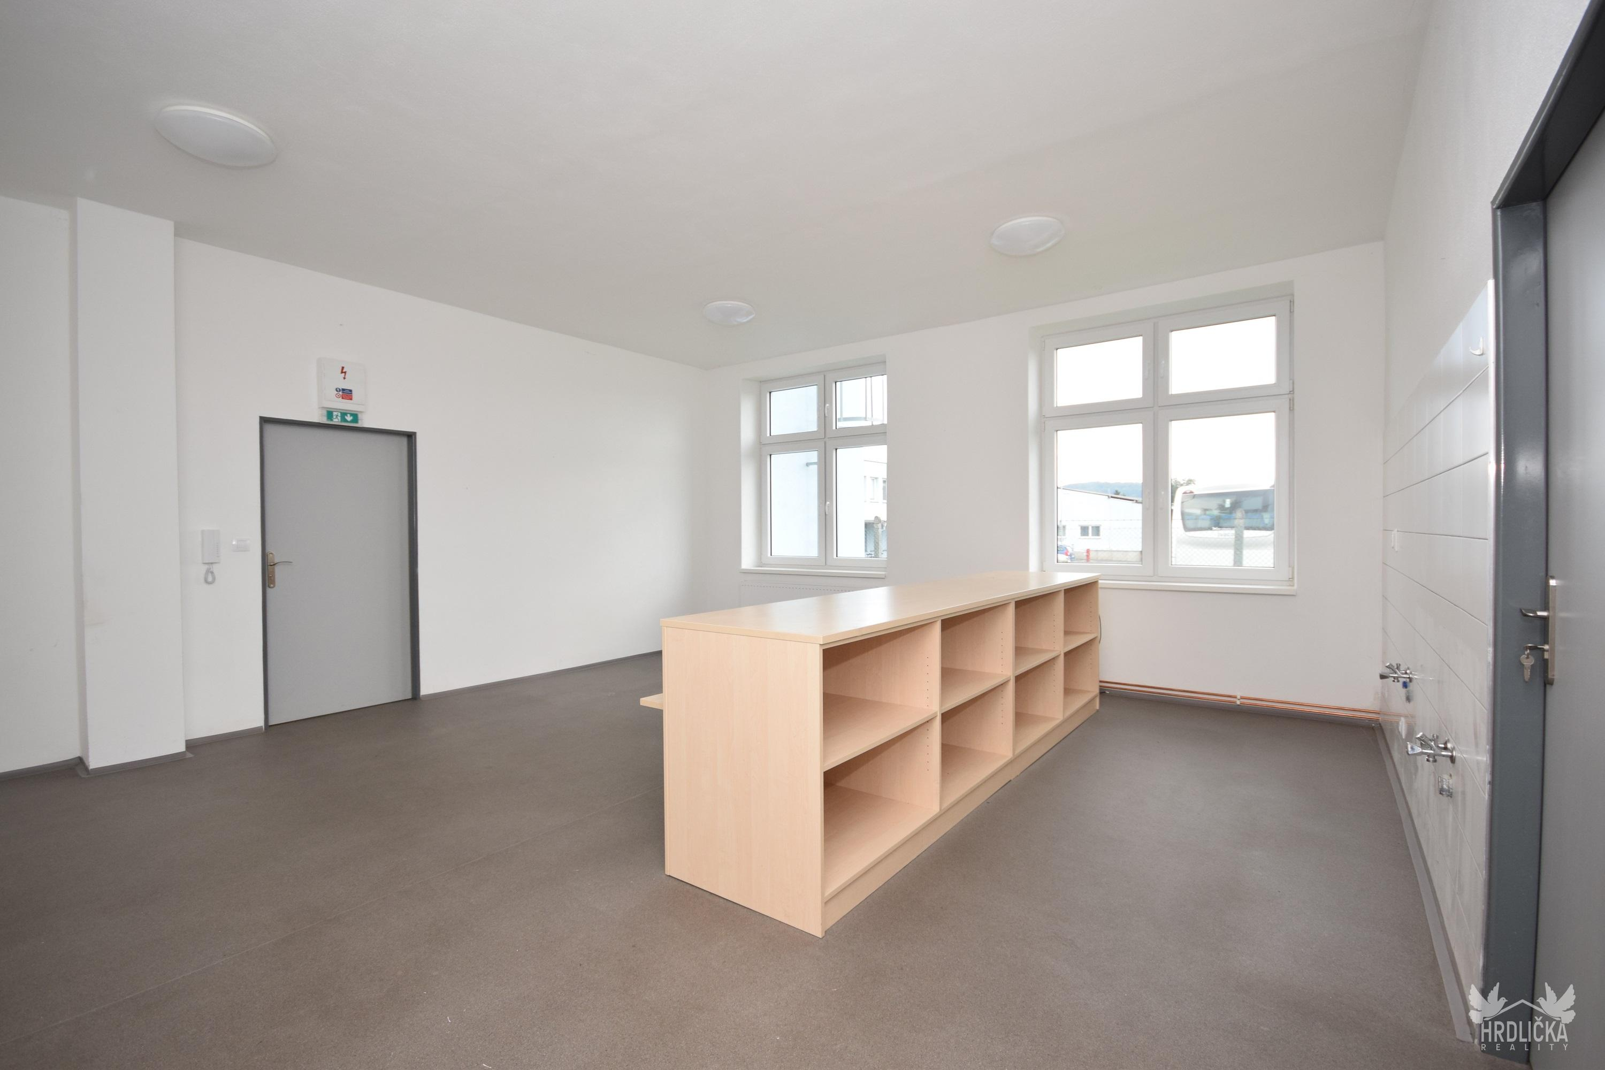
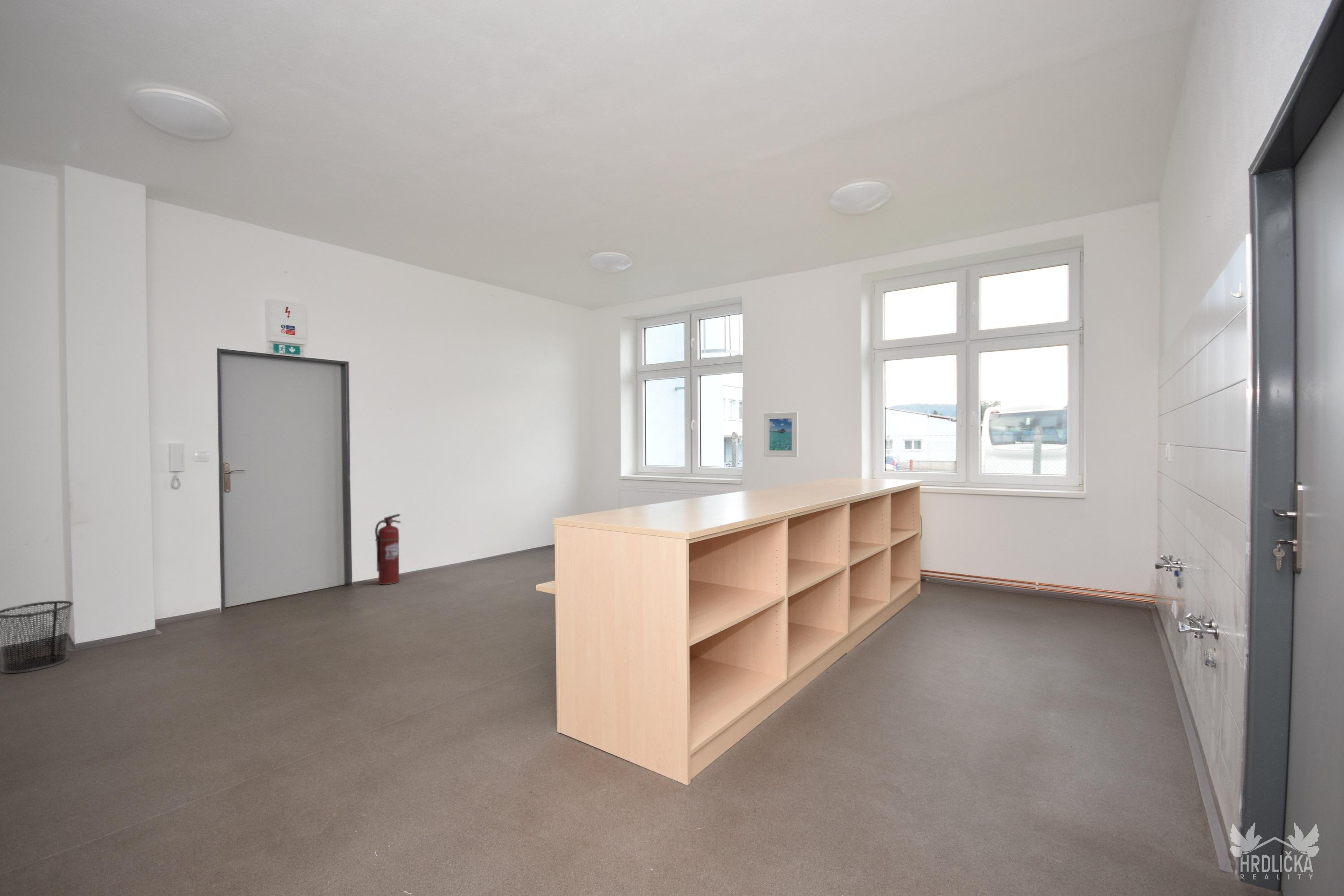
+ waste bin [0,600,74,674]
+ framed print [763,411,799,457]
+ fire extinguisher [375,513,401,585]
